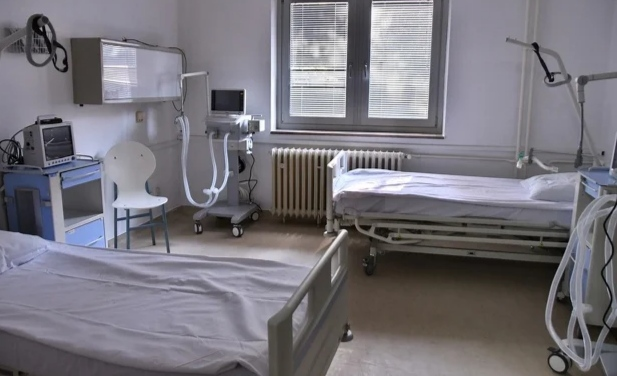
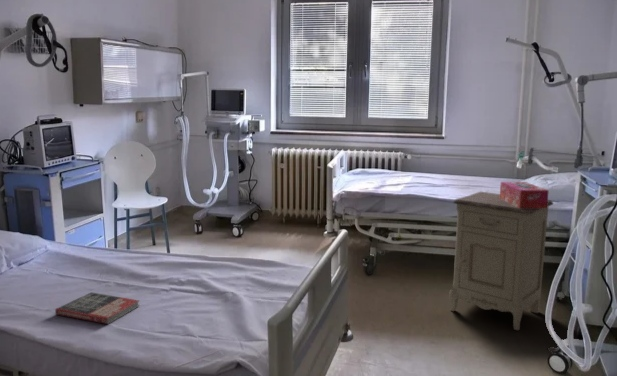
+ book [54,292,141,325]
+ nightstand [448,191,554,331]
+ tissue box [499,181,550,208]
